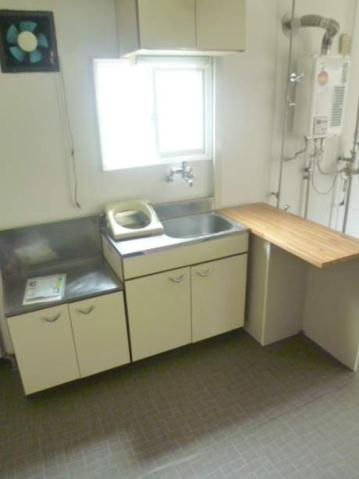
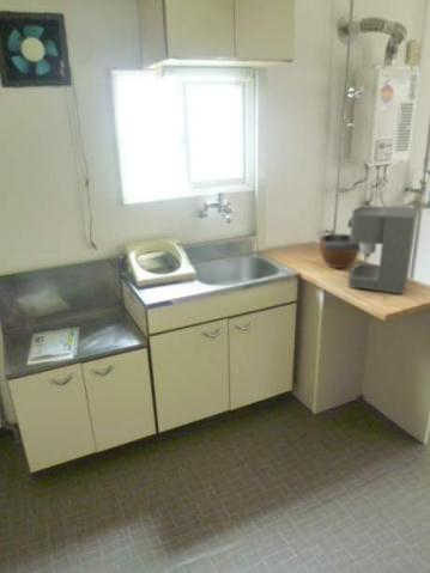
+ coffee maker [325,205,419,295]
+ bowl [319,233,361,269]
